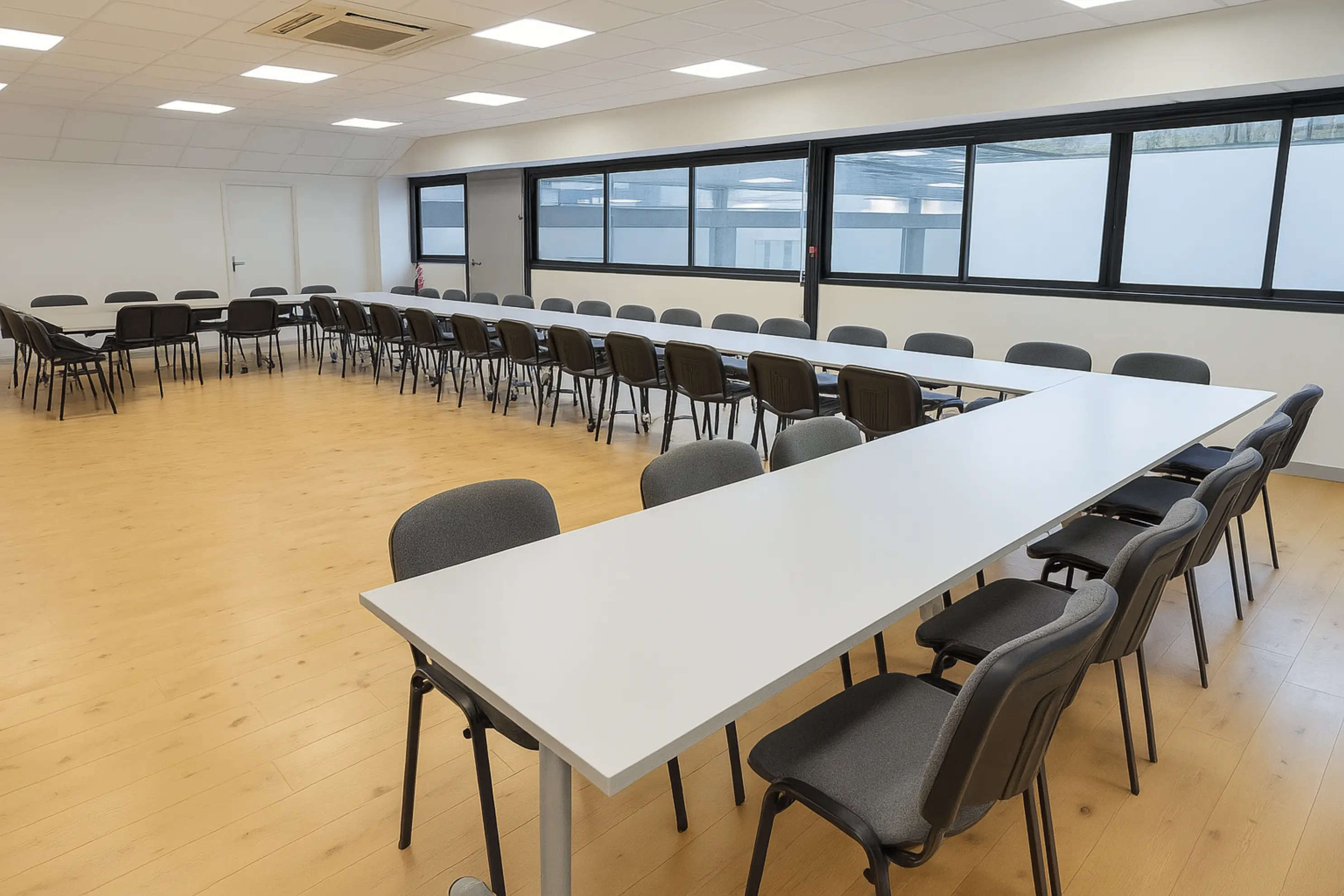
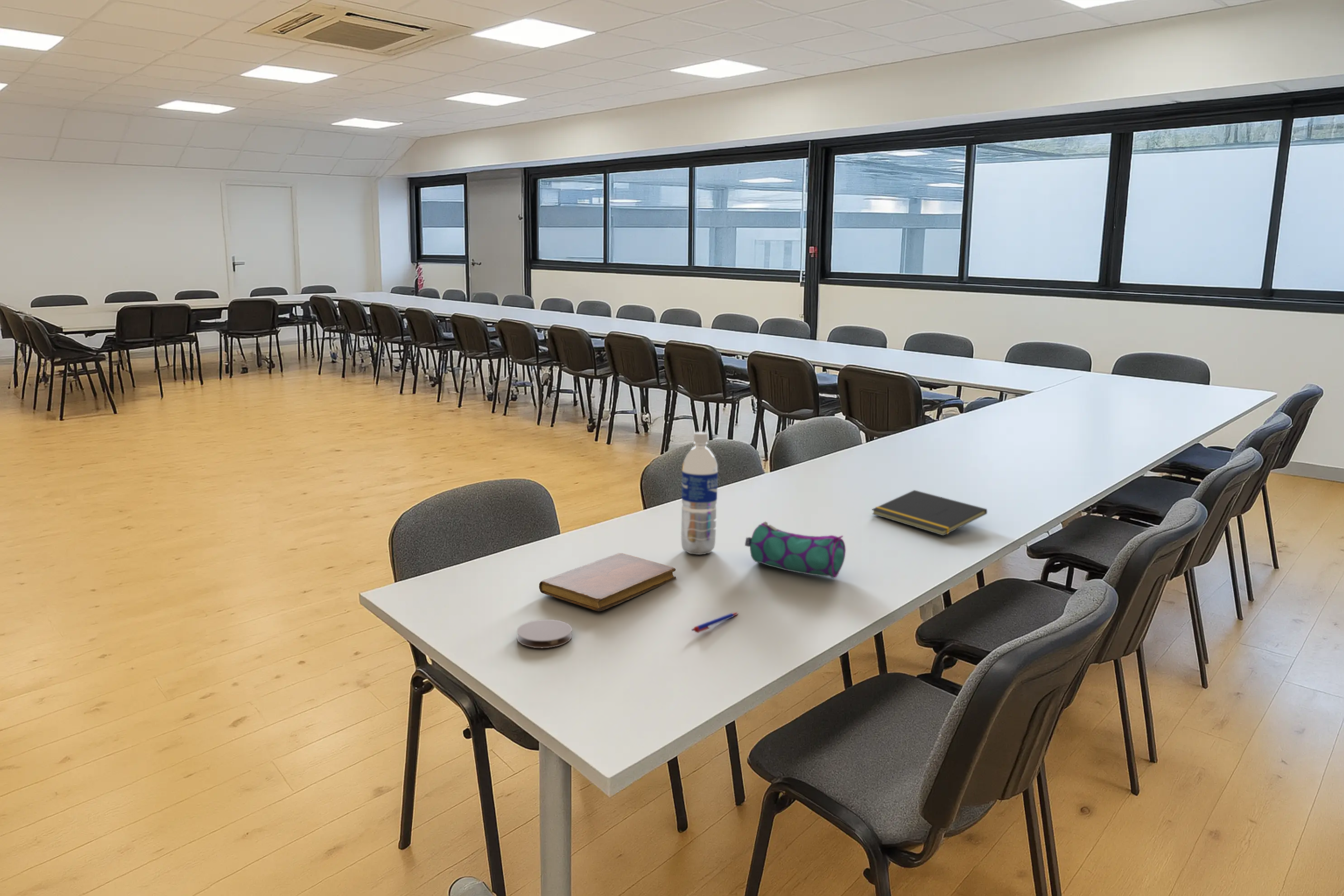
+ notebook [539,553,677,612]
+ coaster [516,619,572,648]
+ pencil case [744,521,846,579]
+ water bottle [681,431,718,555]
+ notepad [872,490,987,536]
+ pen [691,612,739,634]
